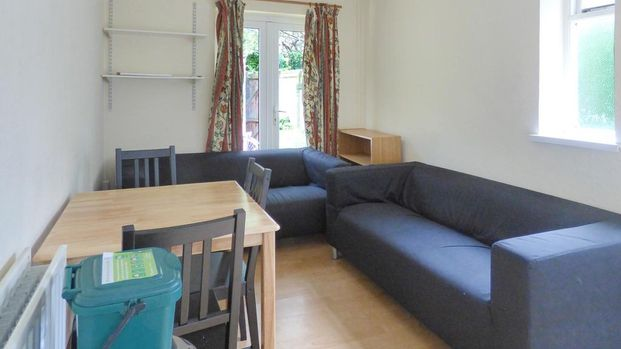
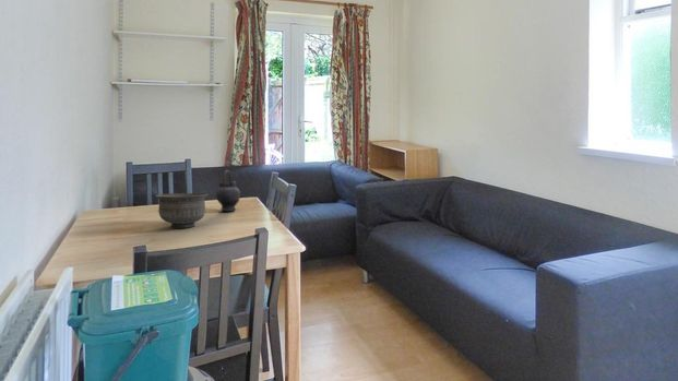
+ bowl [154,192,210,229]
+ teapot [215,169,242,212]
